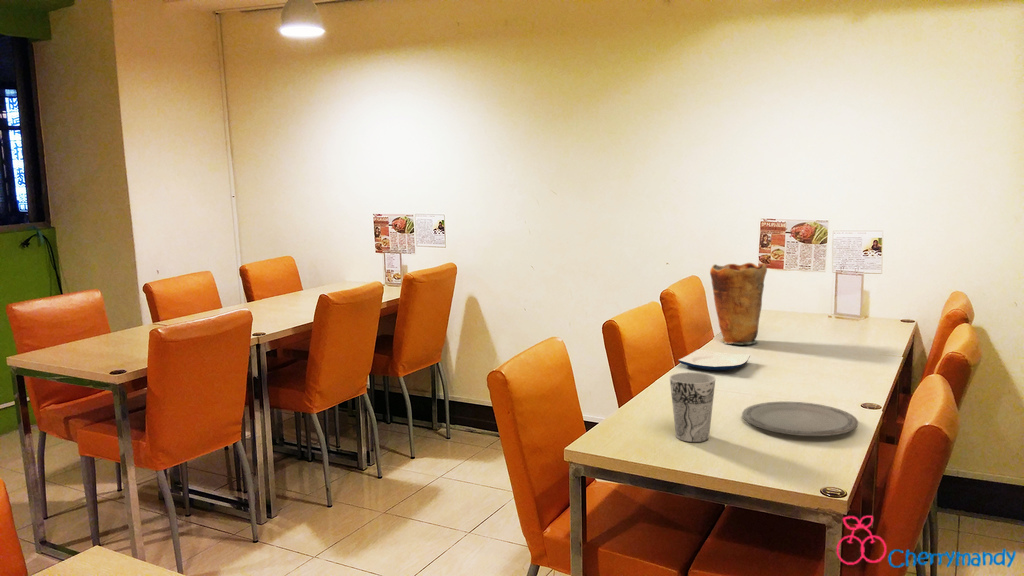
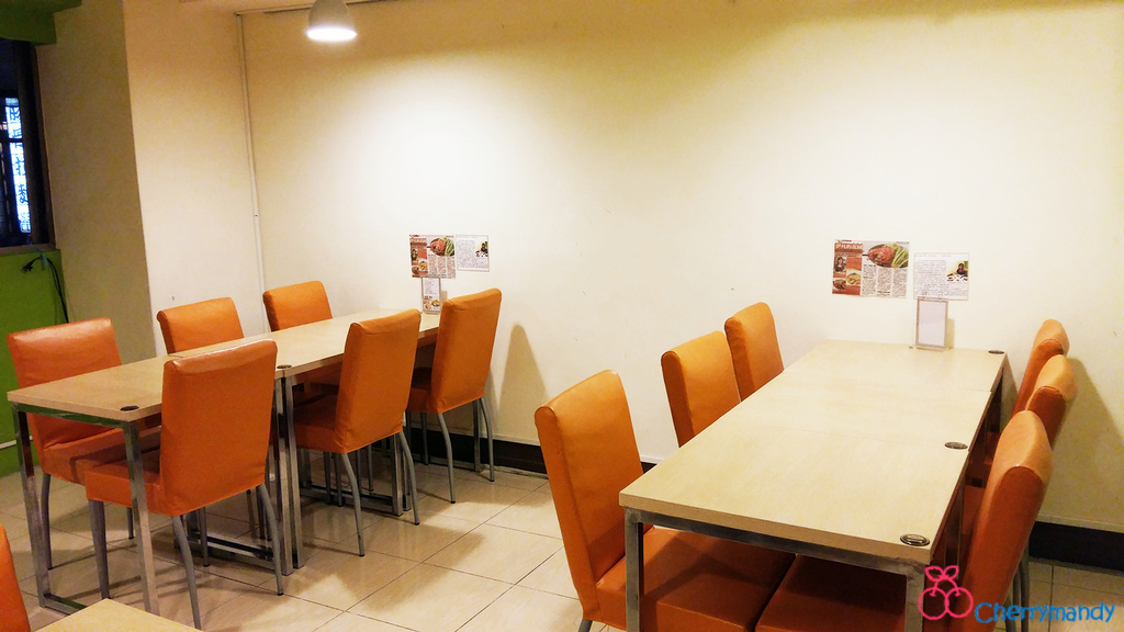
- cup [669,371,716,443]
- plate [677,349,751,371]
- vase [709,262,768,345]
- plate [742,401,859,437]
